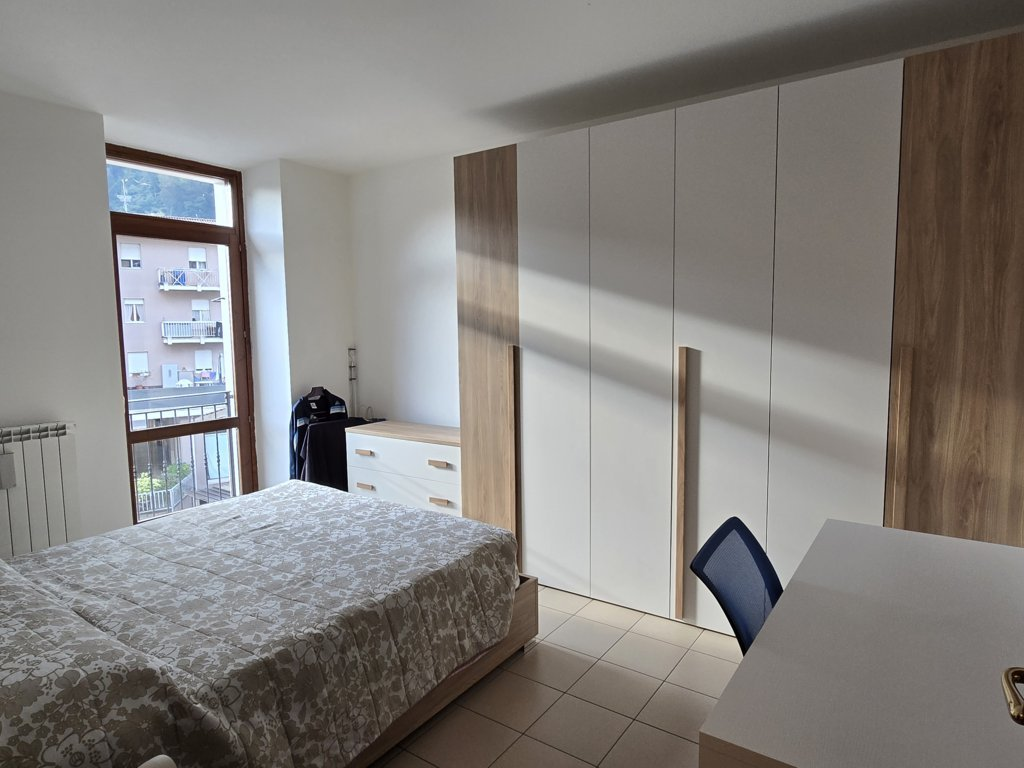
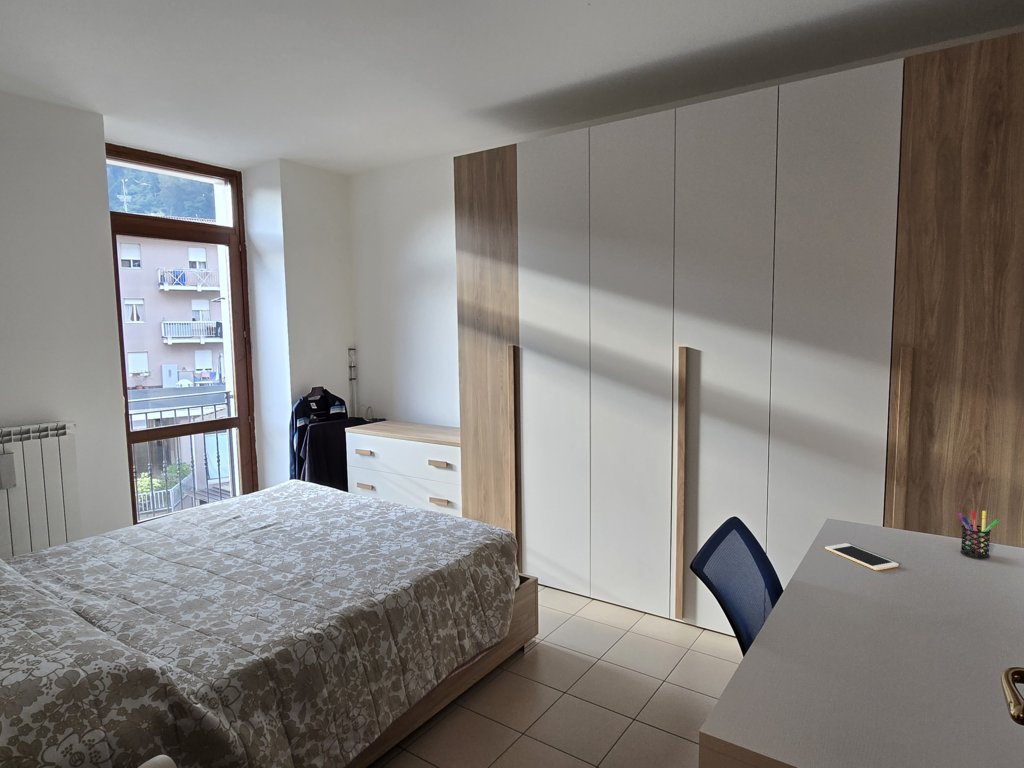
+ cell phone [824,542,900,571]
+ pen holder [957,510,1000,560]
